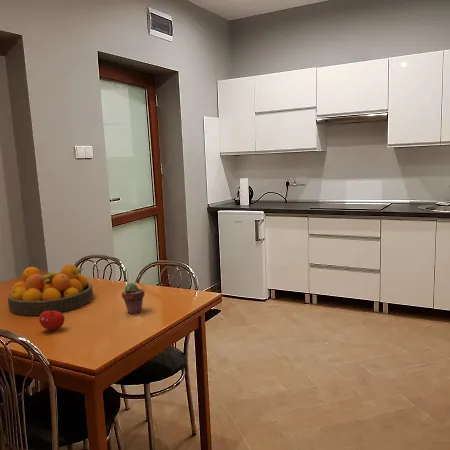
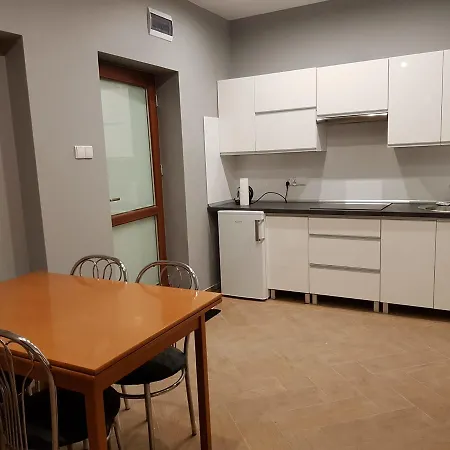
- fruit bowl [7,264,94,316]
- potted succulent [121,282,145,315]
- fruit [38,311,66,331]
